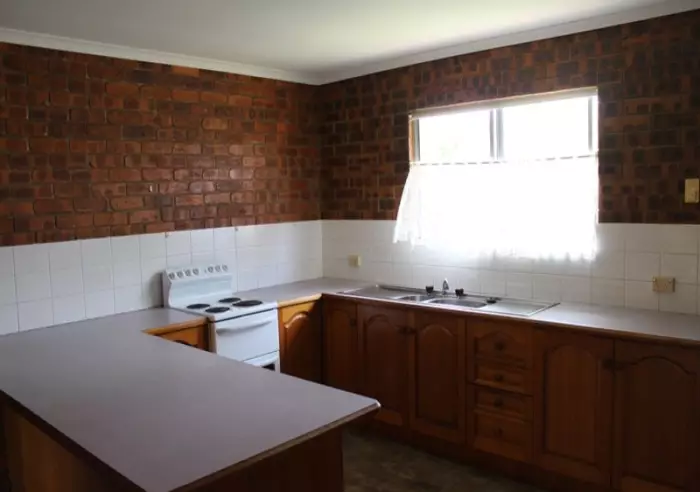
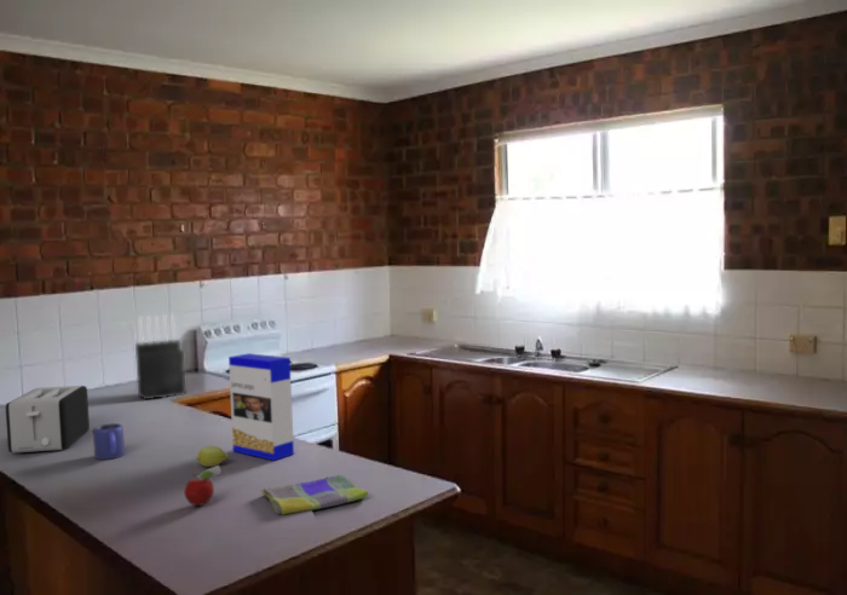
+ toaster [5,385,91,454]
+ dish towel [259,474,369,516]
+ fruit [195,445,229,468]
+ mug [92,422,126,461]
+ knife block [134,313,186,402]
+ cereal box [227,352,295,462]
+ fruit [183,464,224,507]
